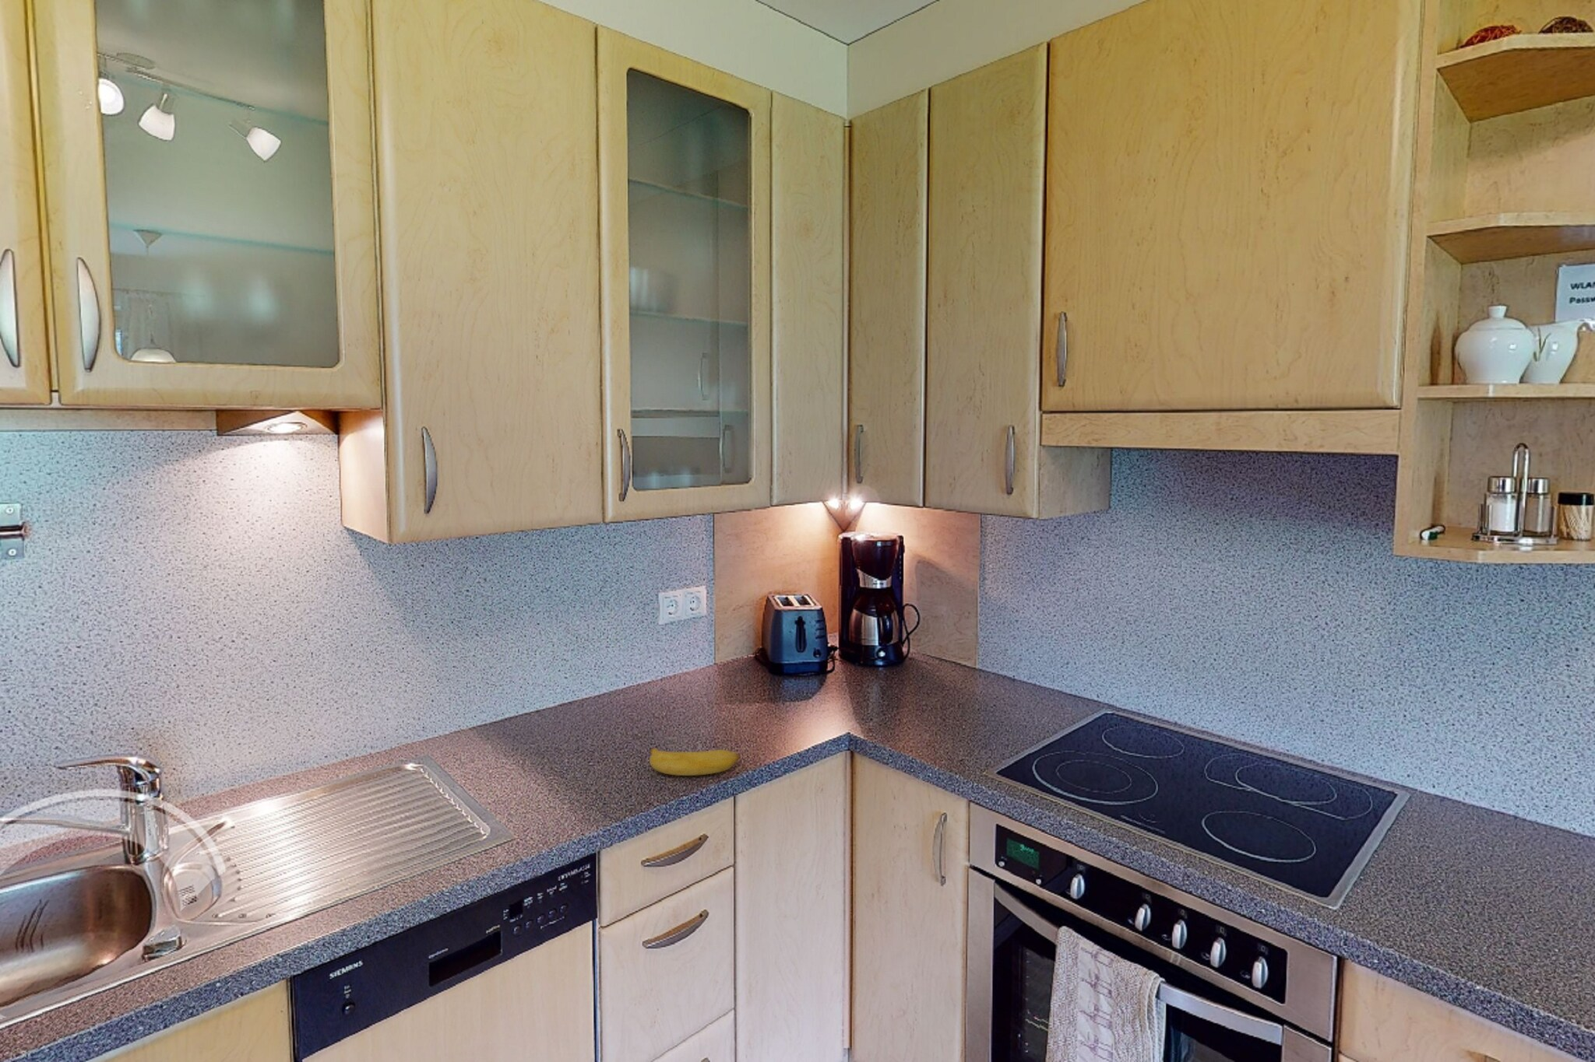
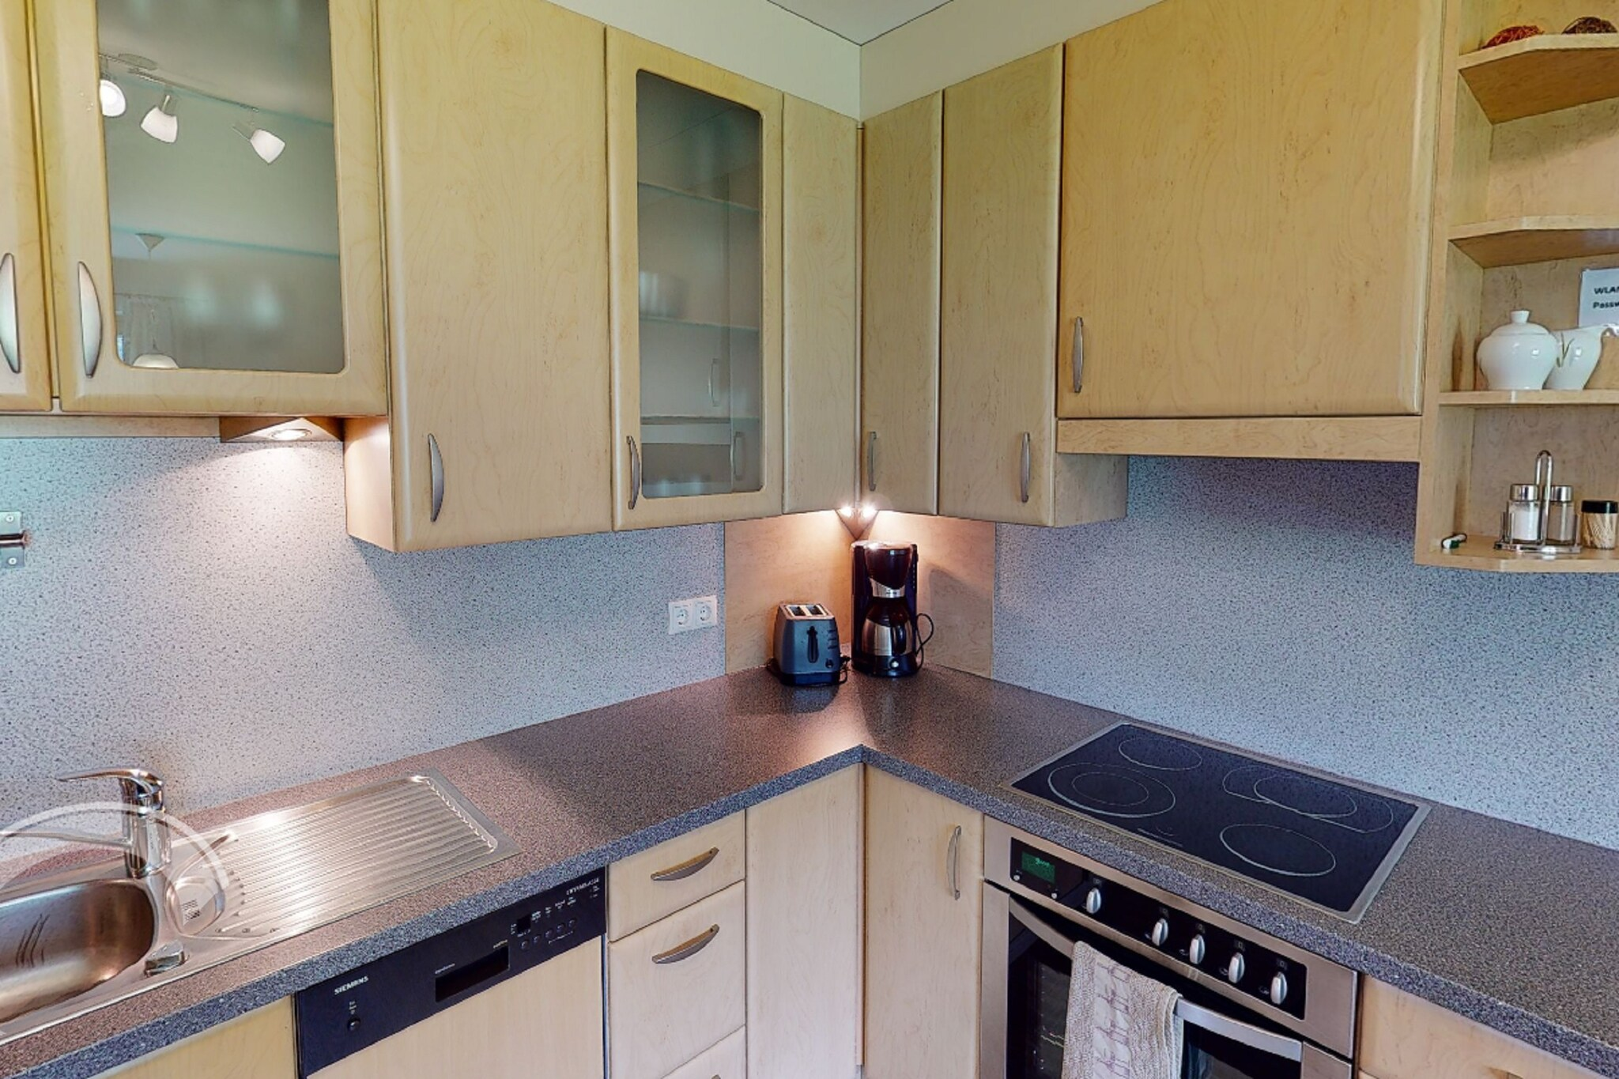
- banana [649,747,741,776]
